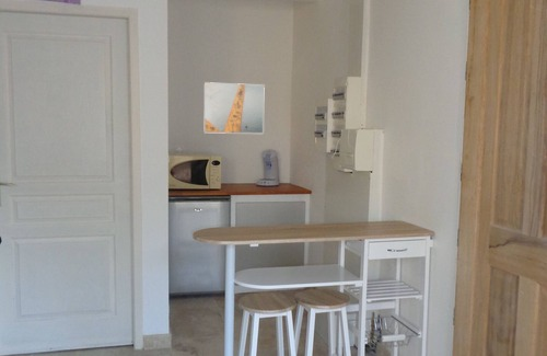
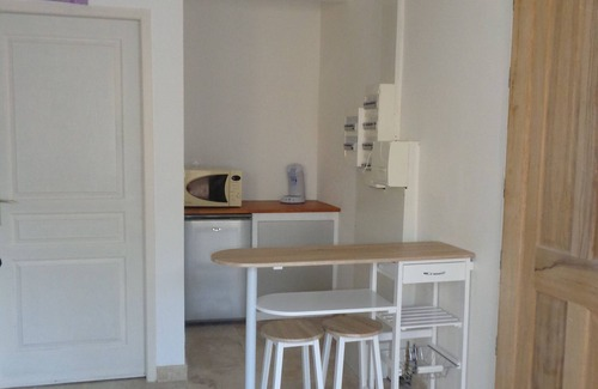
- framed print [202,81,266,135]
